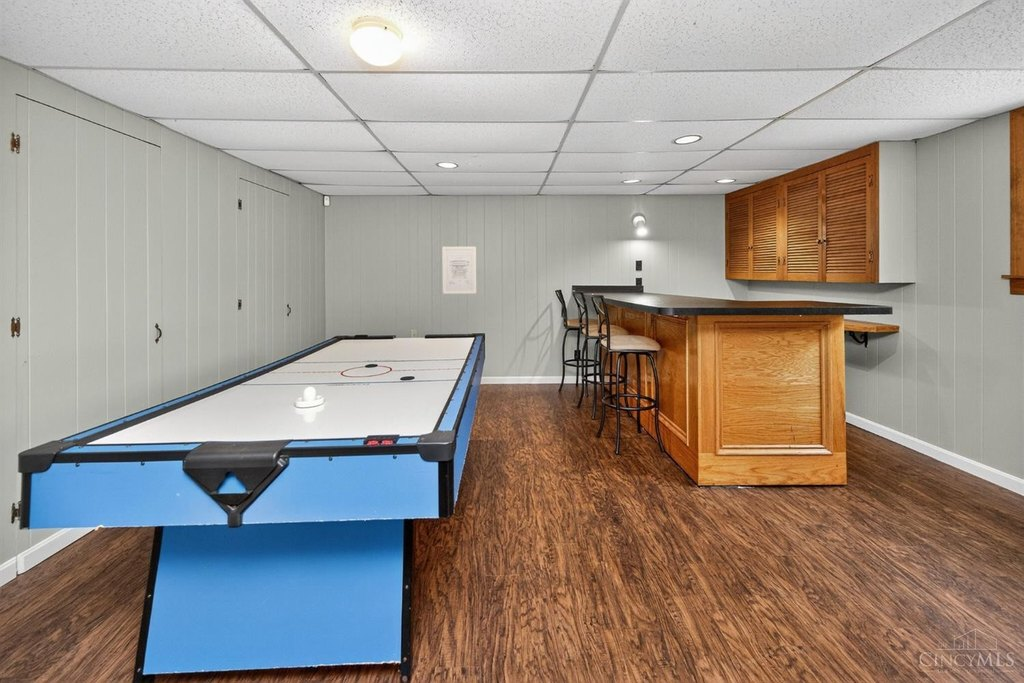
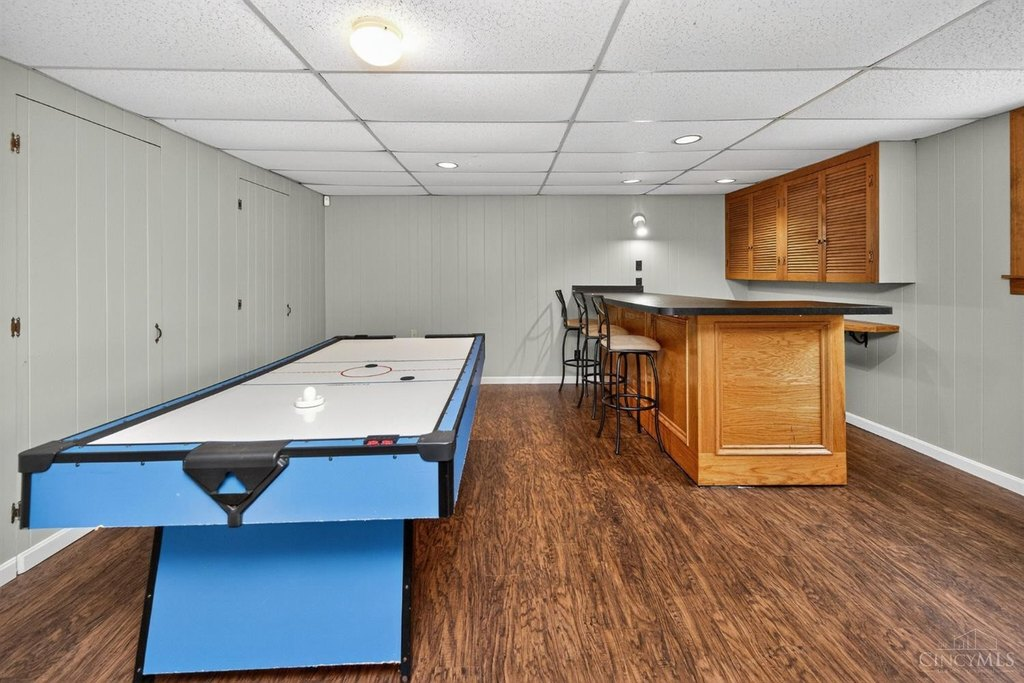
- wall art [441,246,477,295]
